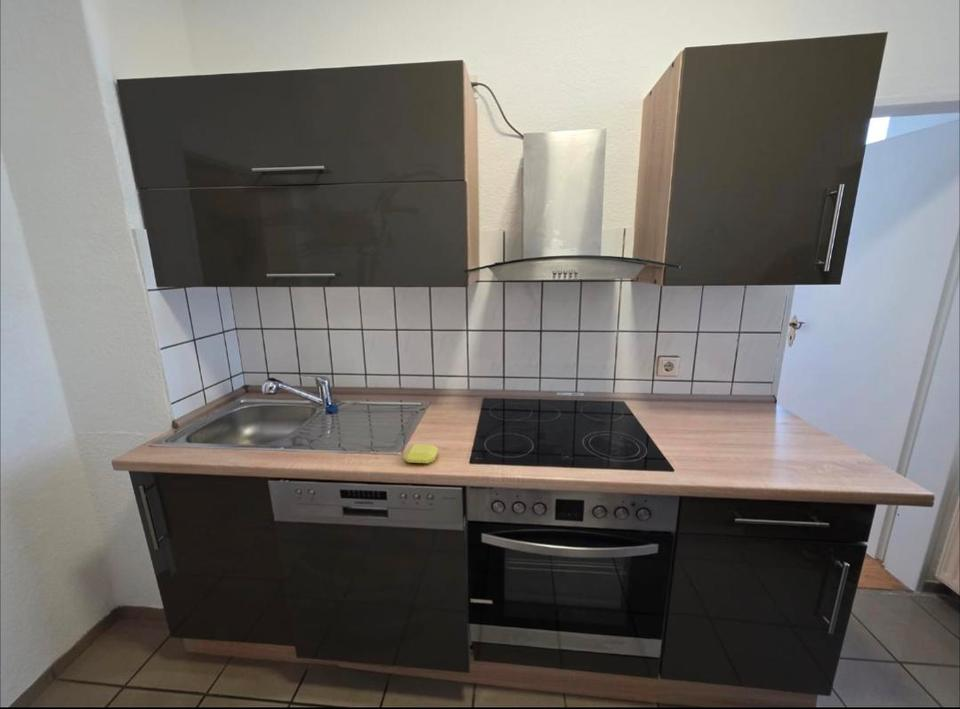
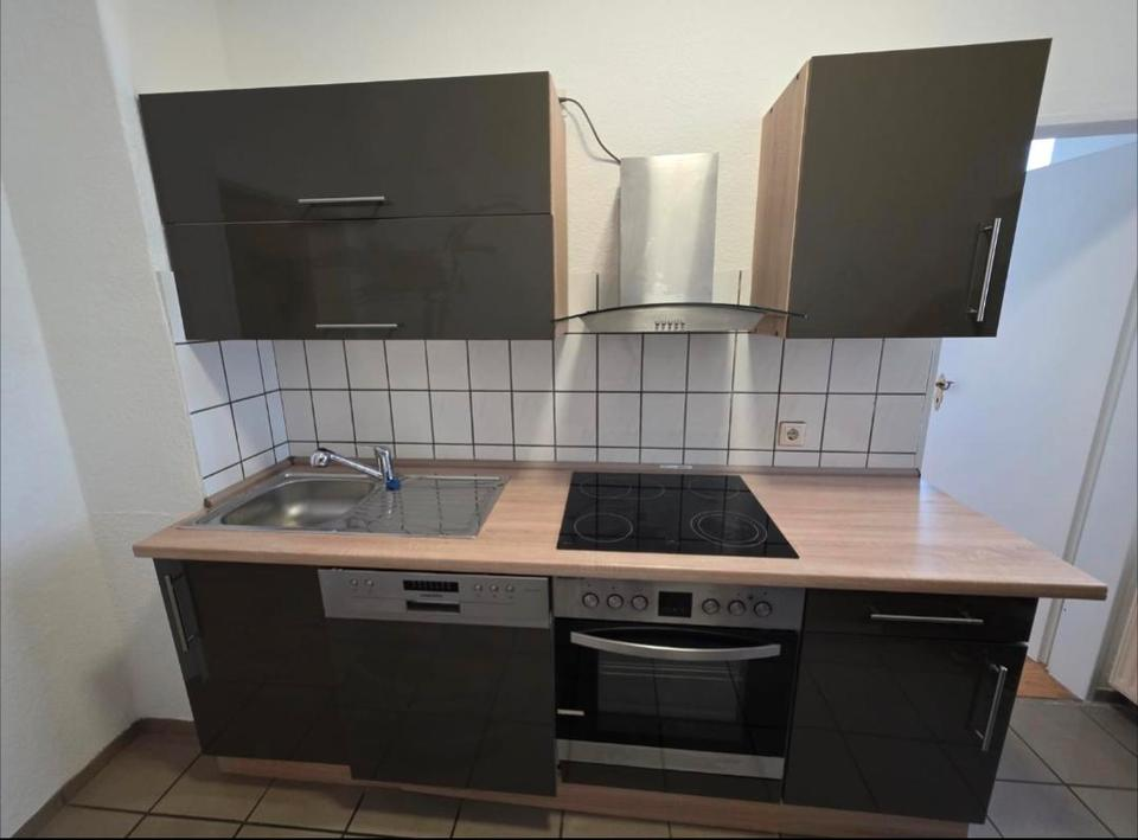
- soap bar [402,443,440,465]
